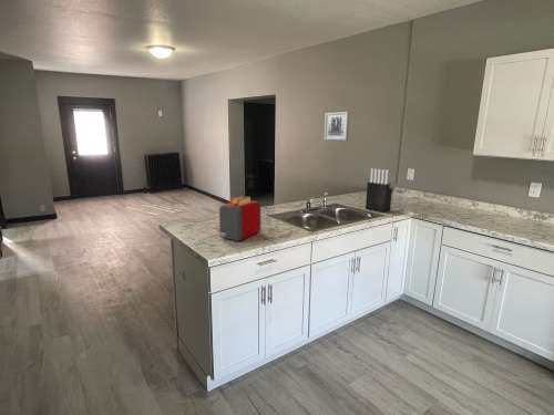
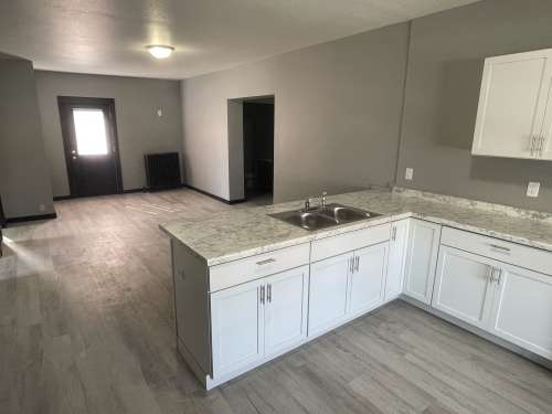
- wall art [324,111,350,142]
- knife block [365,167,393,214]
- toaster [218,195,261,242]
